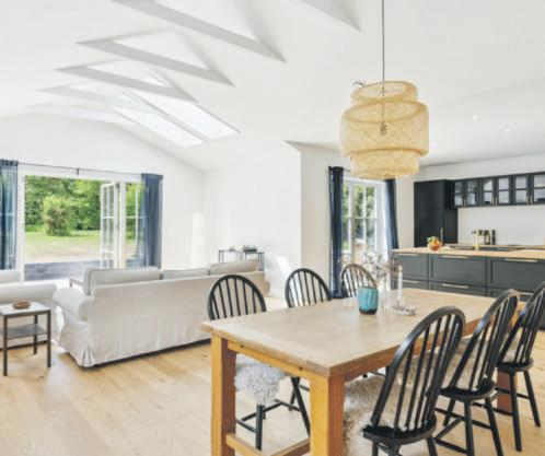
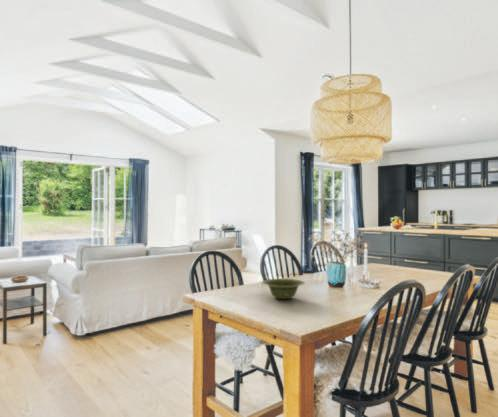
+ dish [261,278,306,300]
